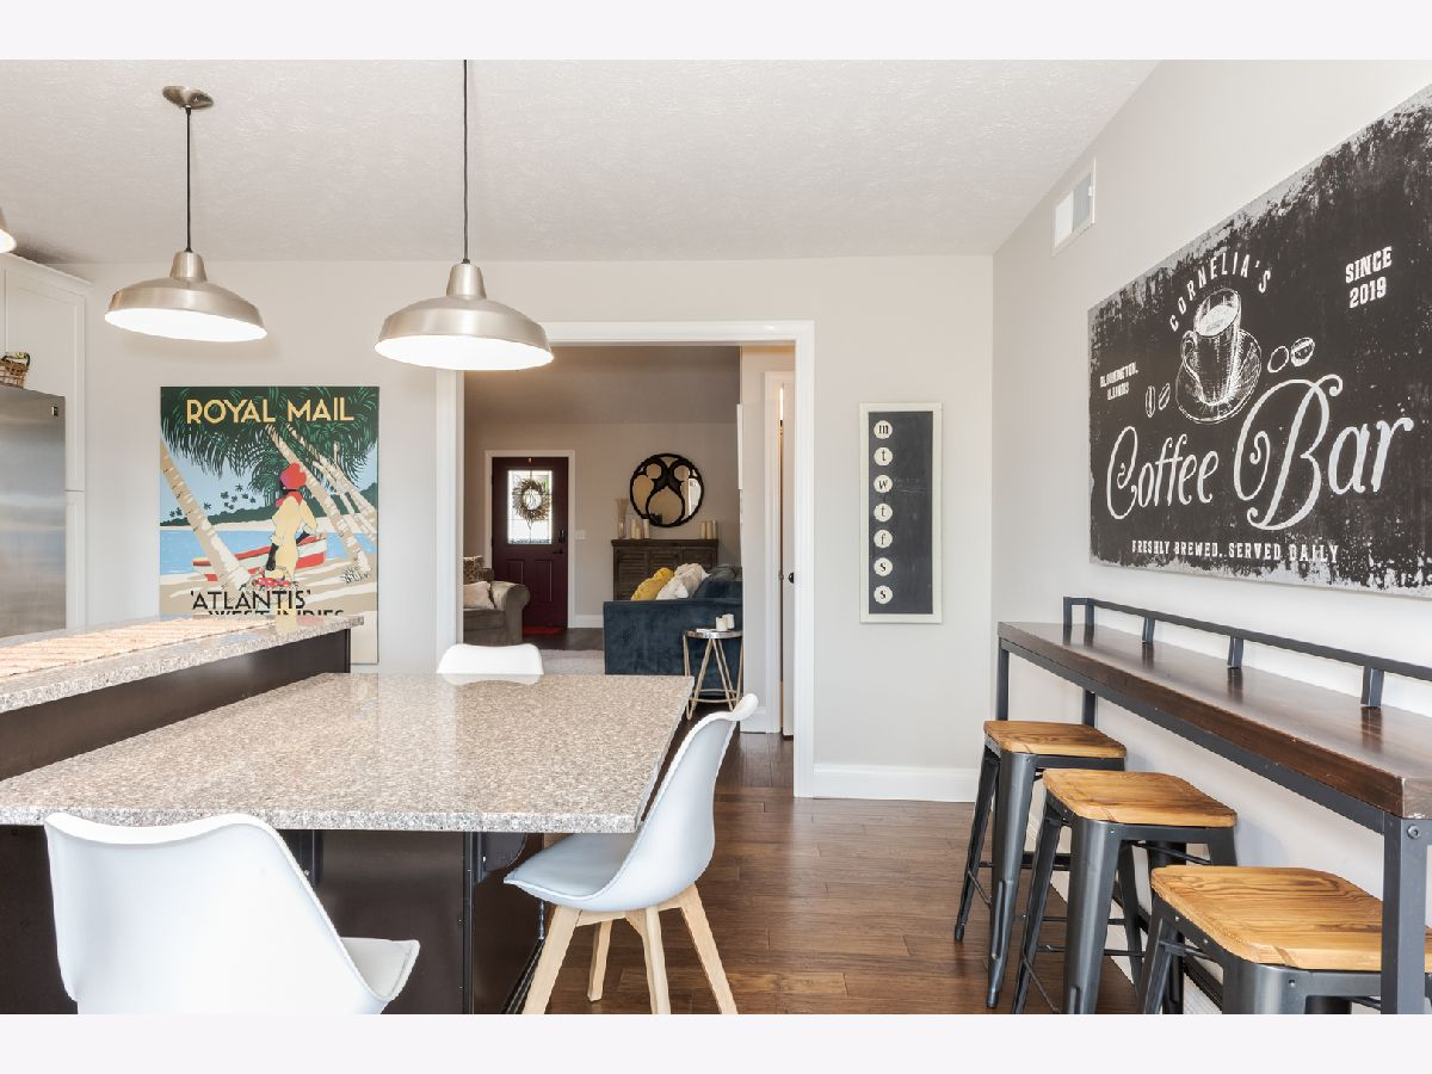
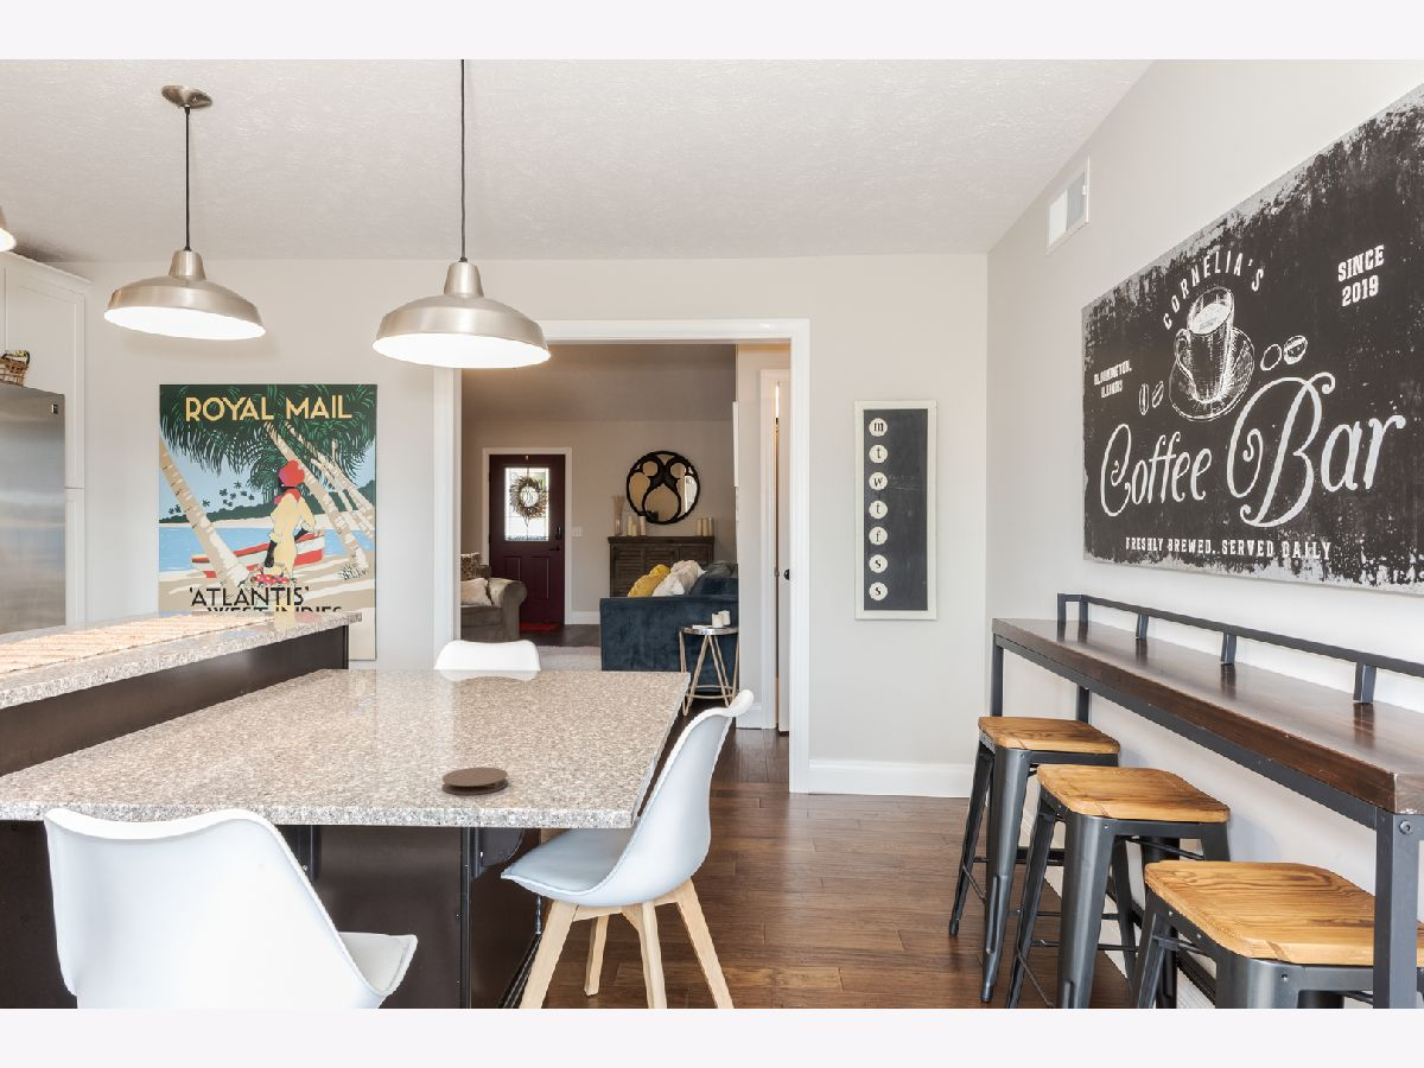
+ coaster [441,767,509,796]
